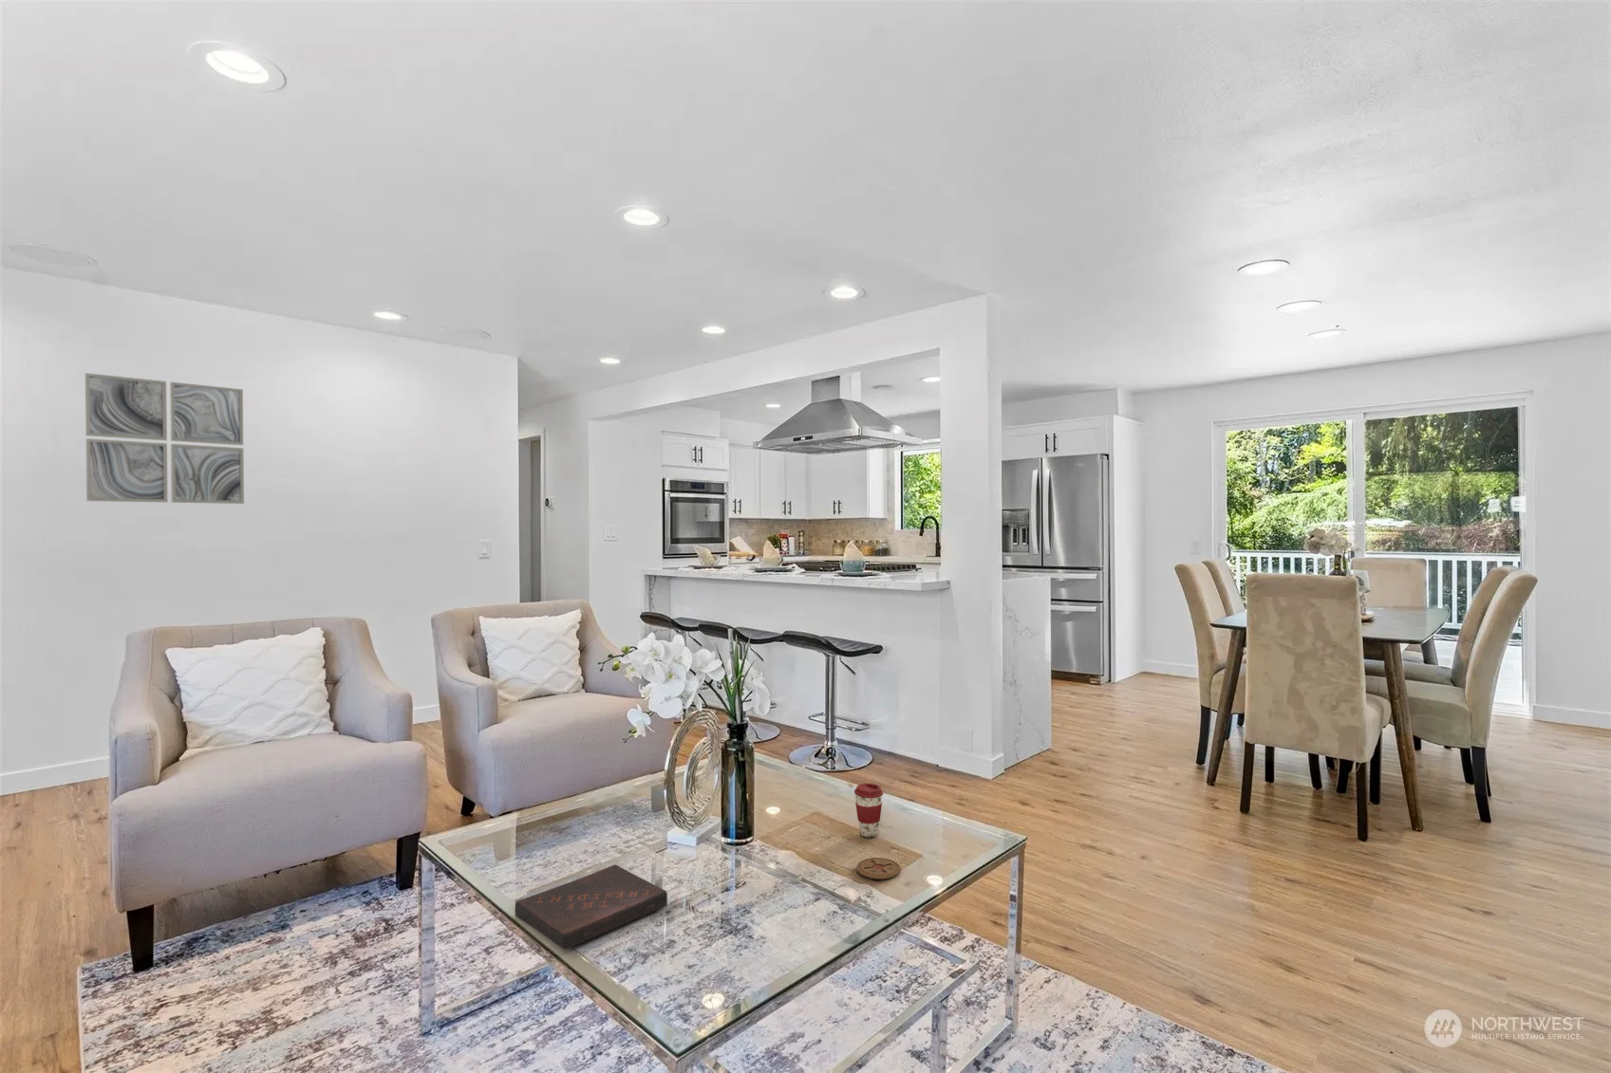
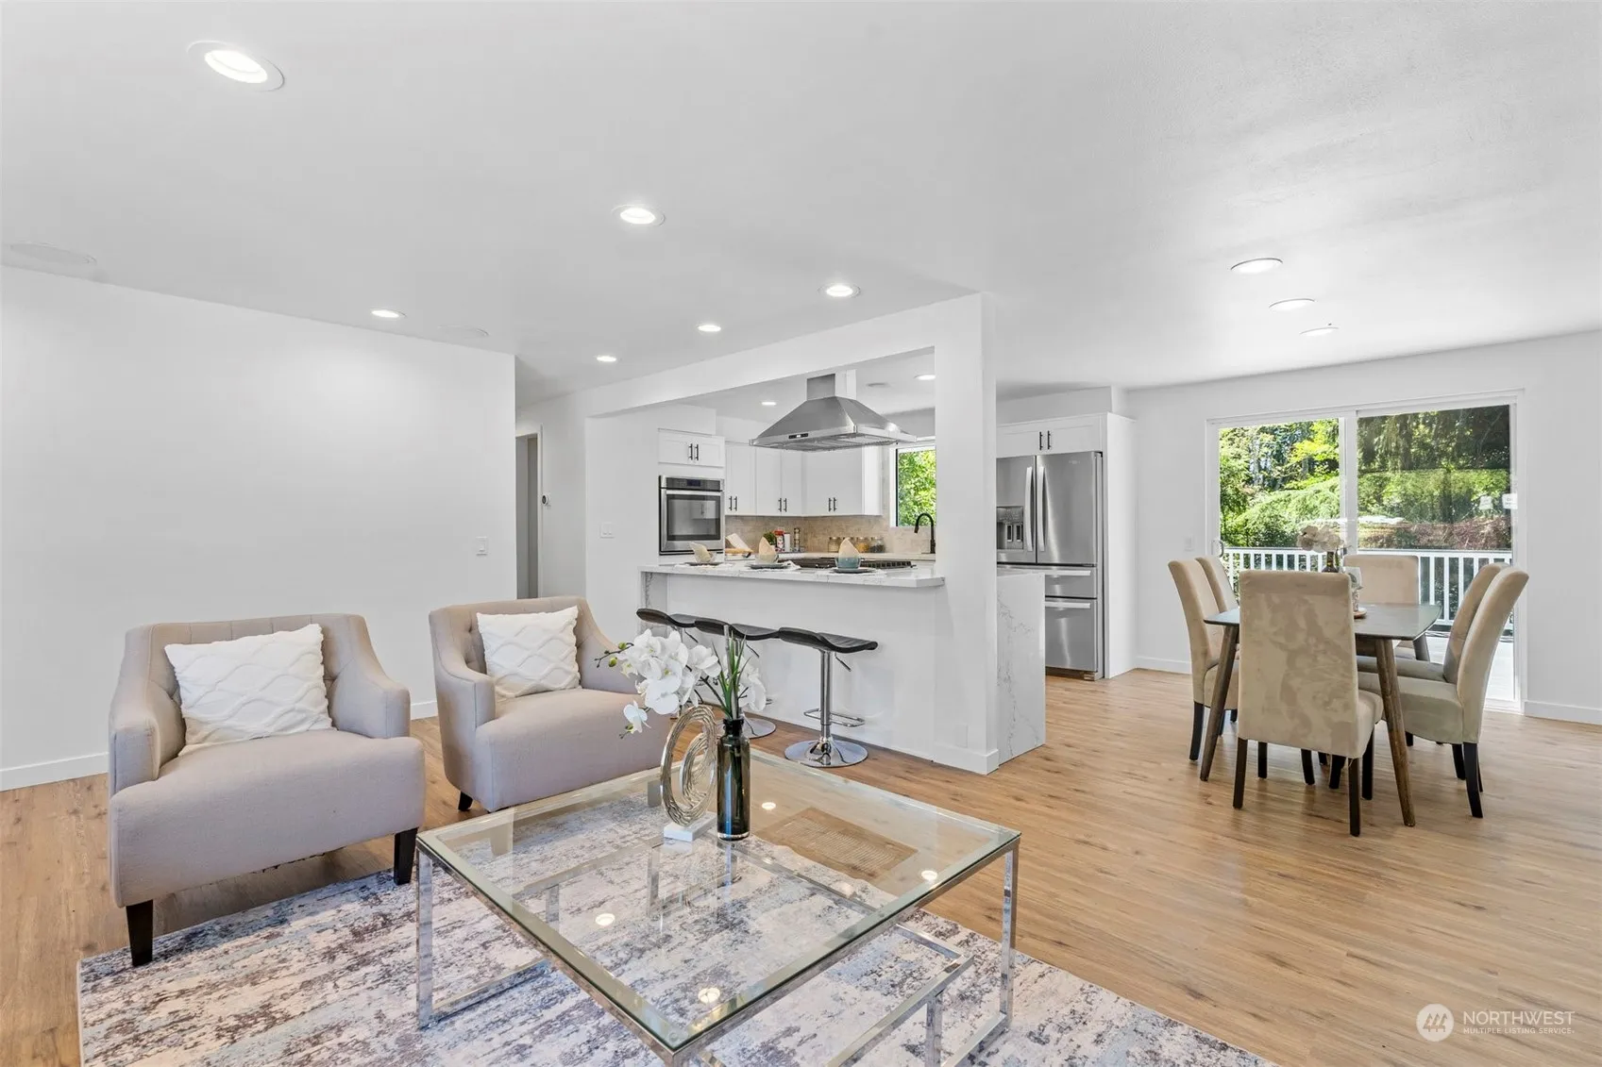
- book [515,865,668,951]
- wall art [85,372,244,504]
- coaster [856,856,901,879]
- coffee cup [854,783,884,838]
